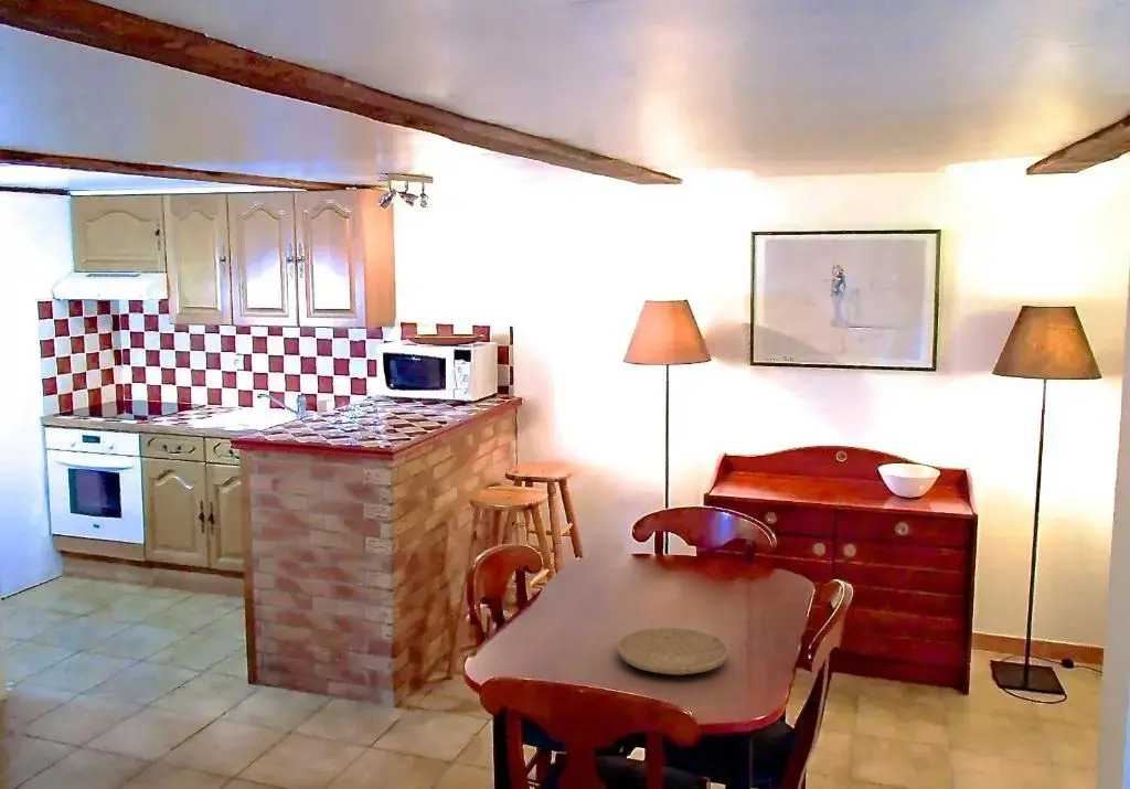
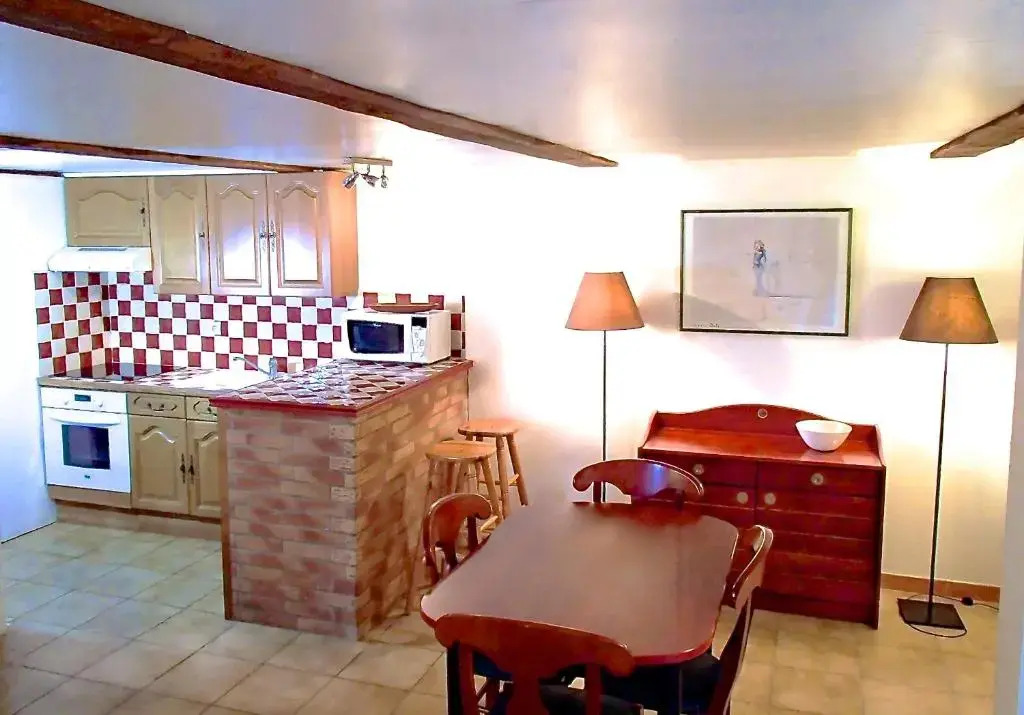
- plate [616,627,731,676]
